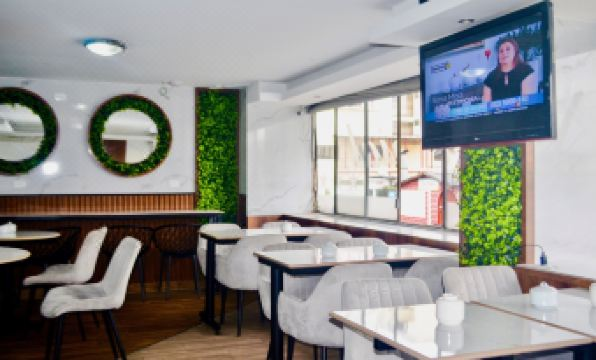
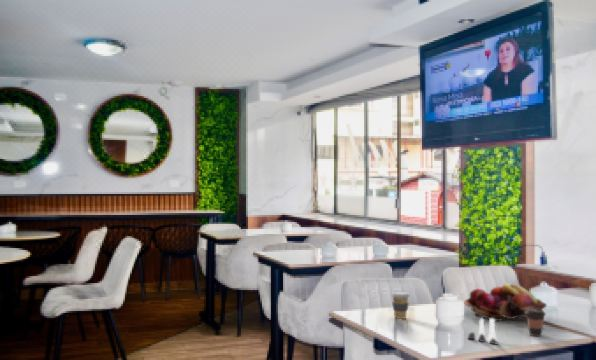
+ fruit basket [463,282,548,322]
+ coffee cup [525,308,547,337]
+ salt and pepper shaker set [467,317,499,345]
+ coffee cup [390,290,411,320]
